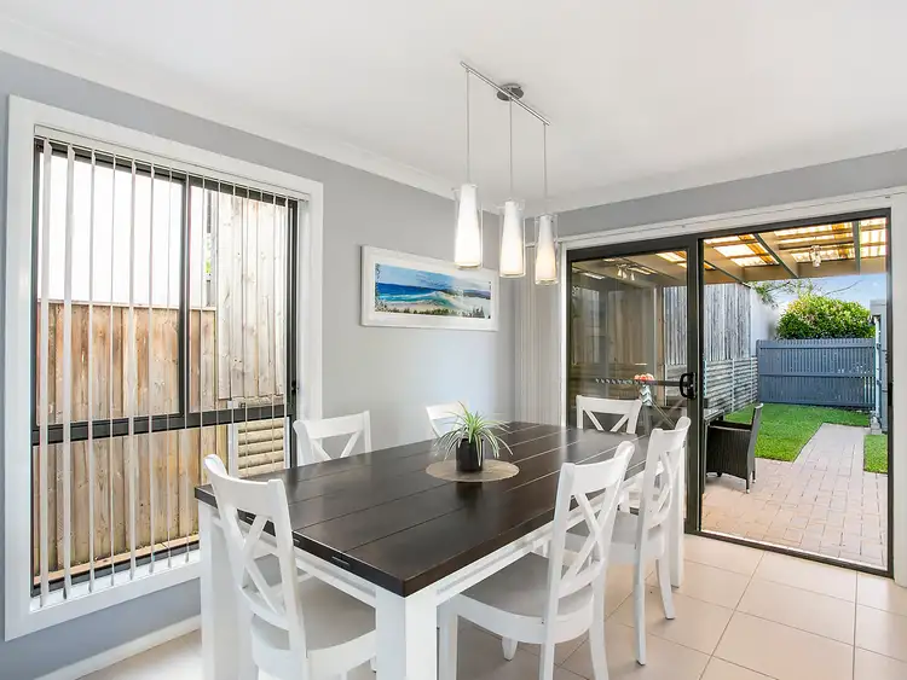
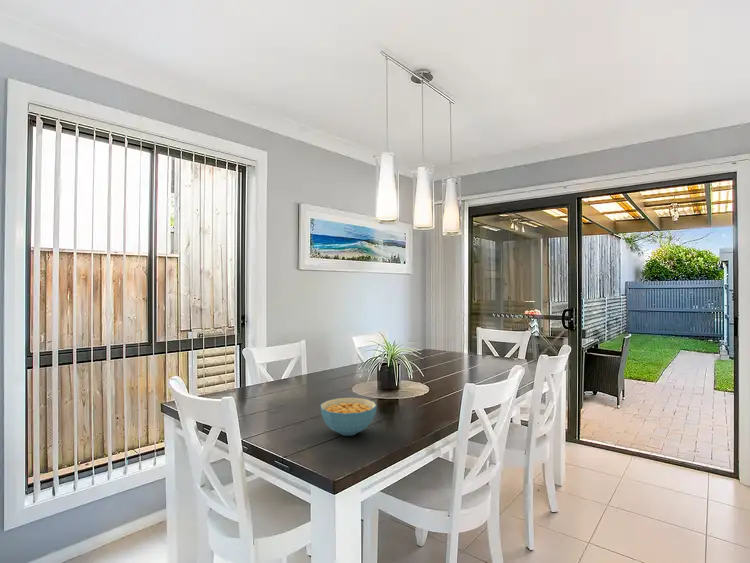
+ cereal bowl [320,397,378,437]
